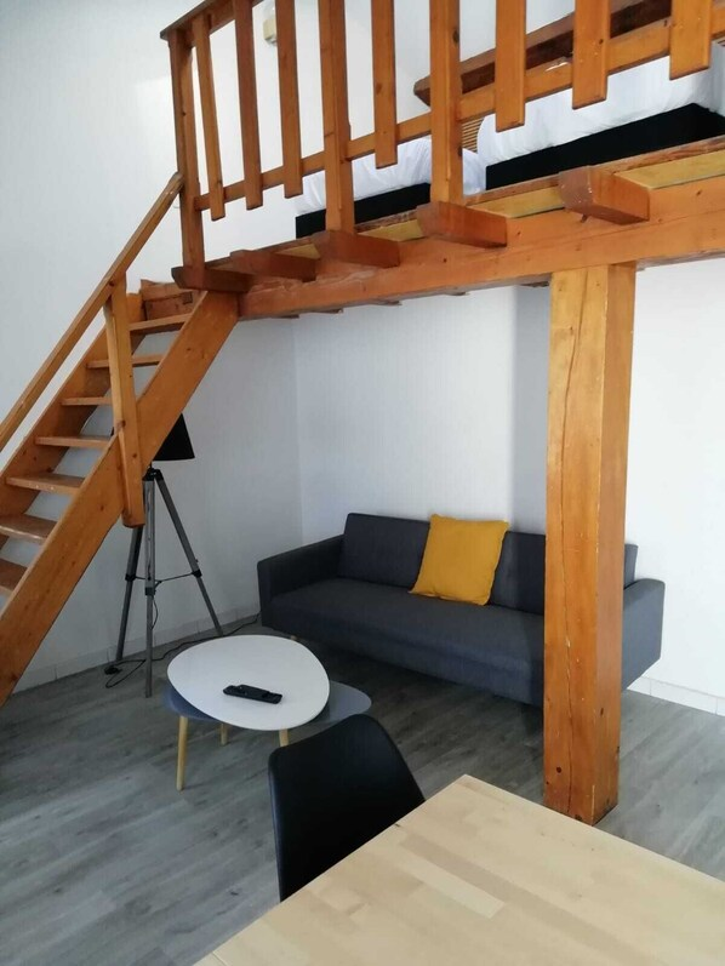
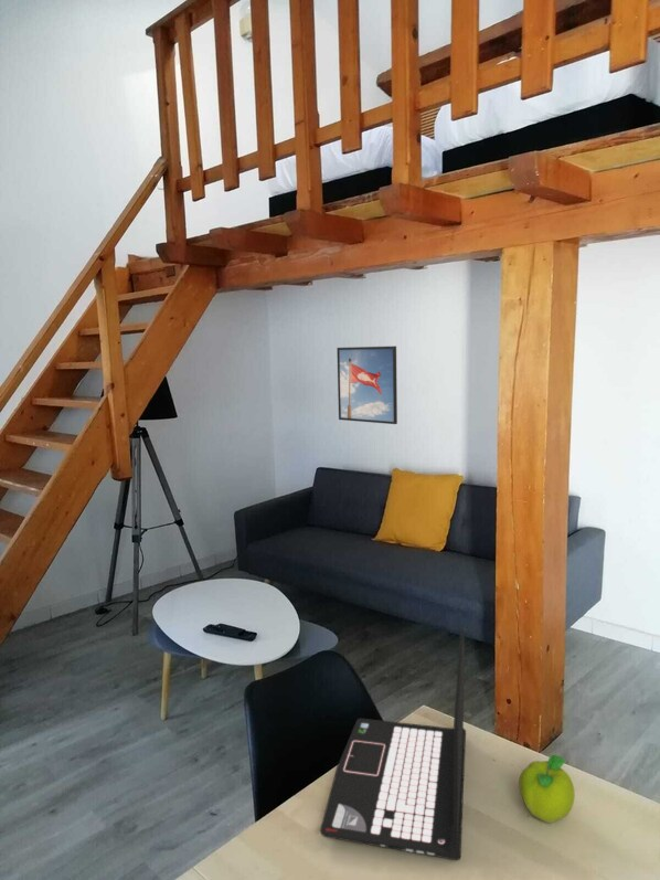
+ laptop [319,628,467,861]
+ fruit [518,754,575,824]
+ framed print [336,346,398,425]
